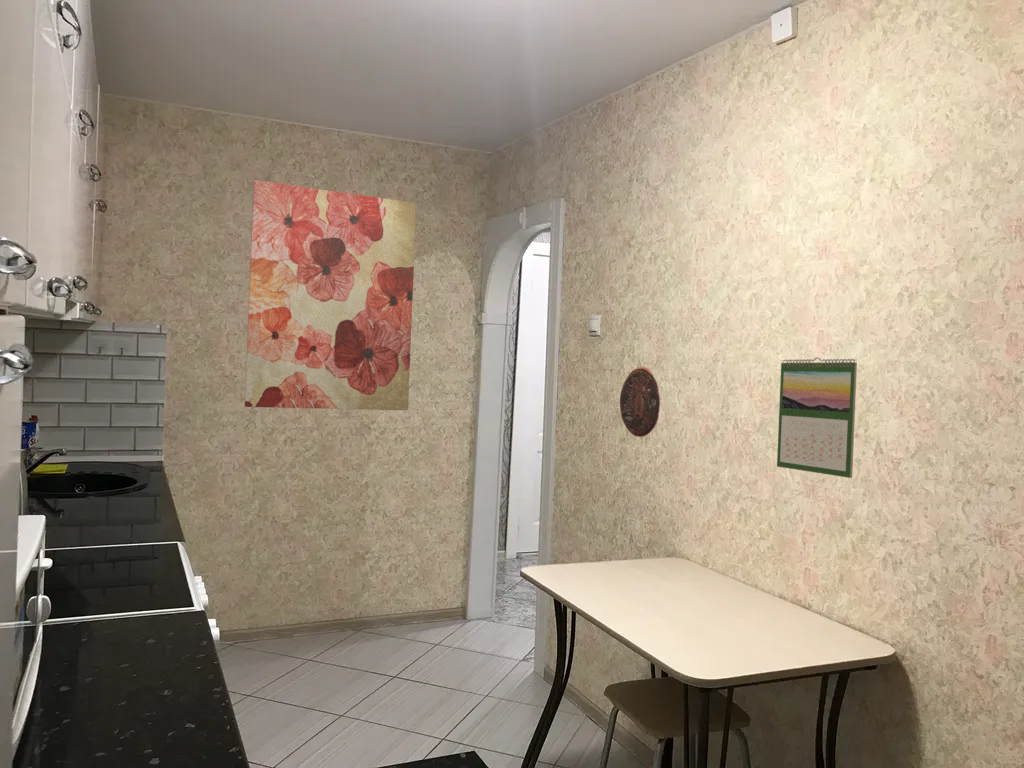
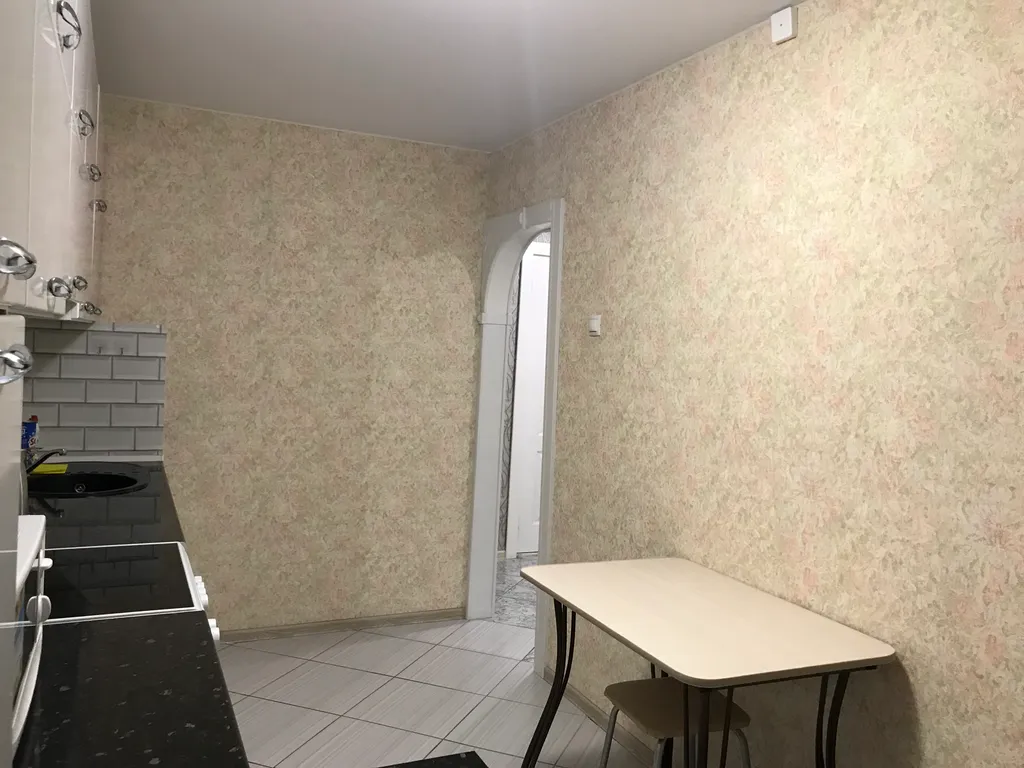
- calendar [776,356,858,479]
- decorative plate [619,366,661,438]
- wall art [243,179,417,411]
